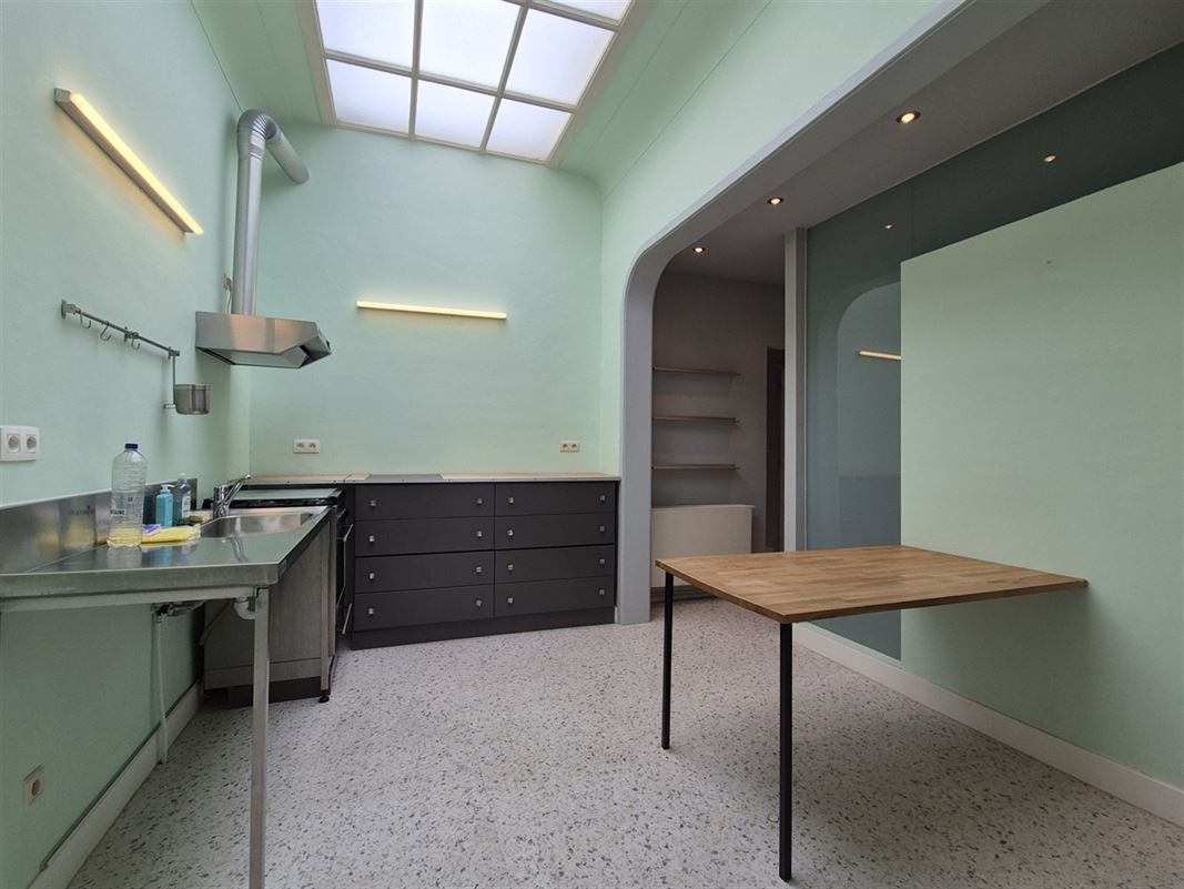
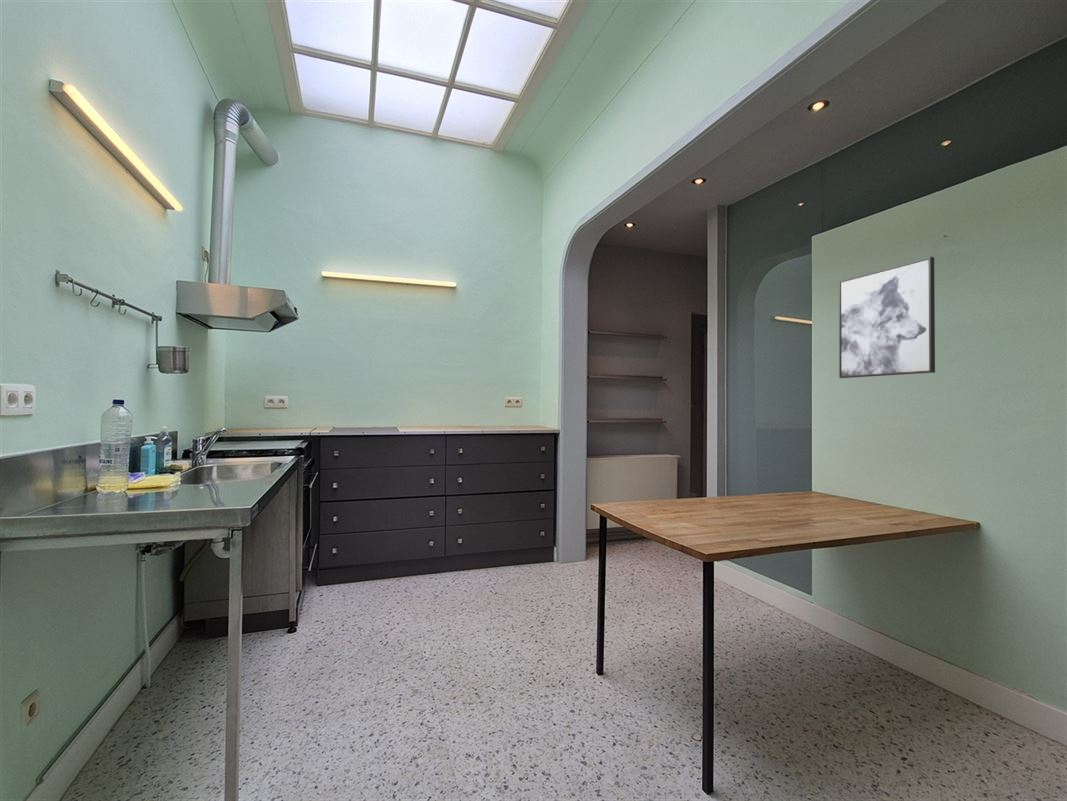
+ wall art [838,256,936,379]
